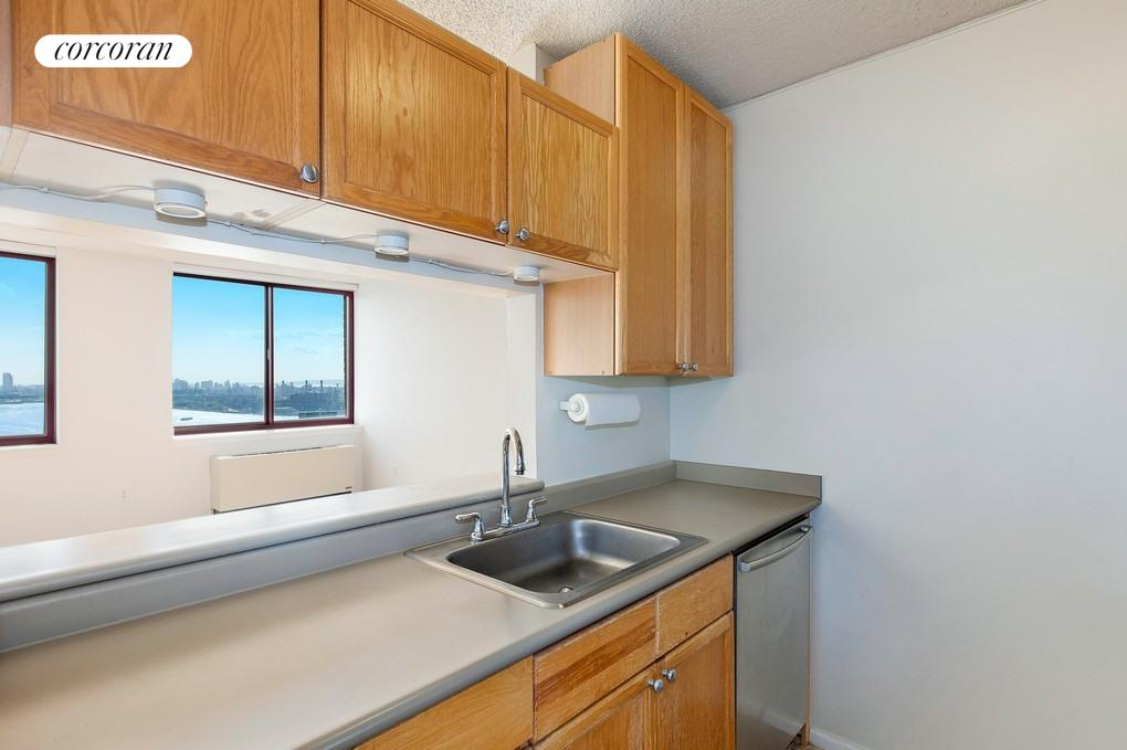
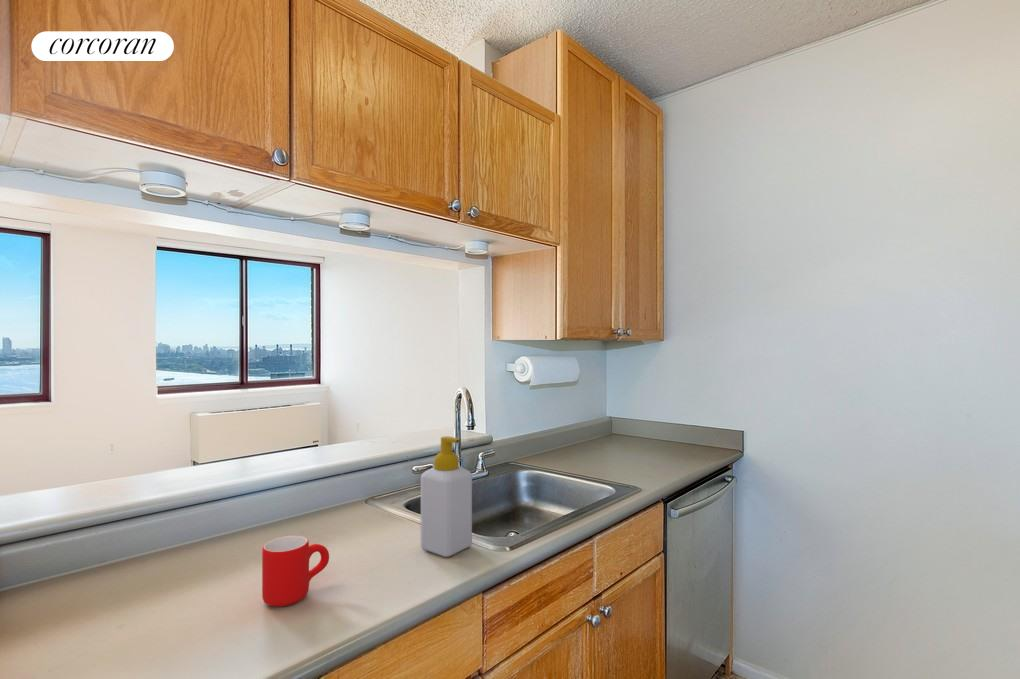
+ soap bottle [420,435,473,558]
+ mug [261,535,330,608]
